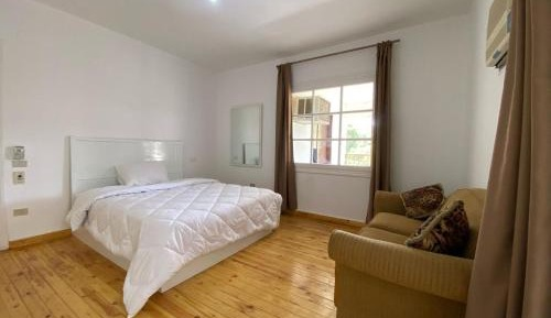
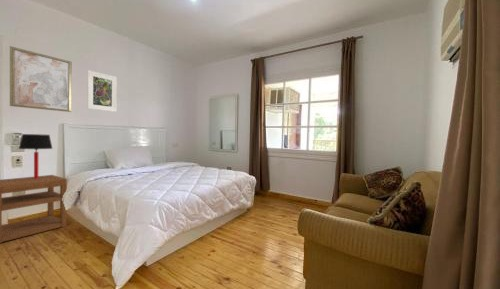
+ wall art [9,45,73,113]
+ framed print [86,69,118,113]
+ table lamp [18,133,54,179]
+ nightstand [0,174,68,244]
